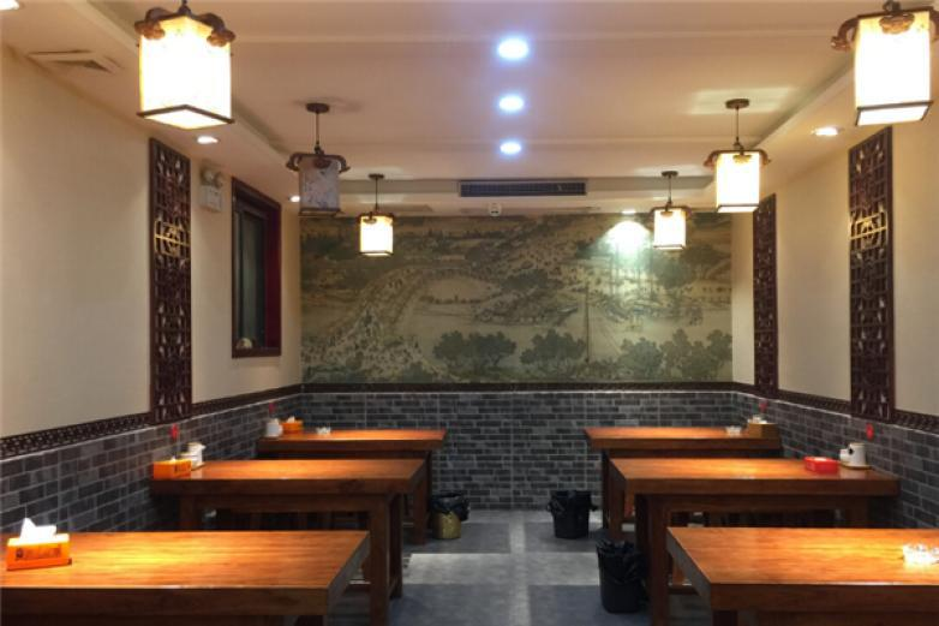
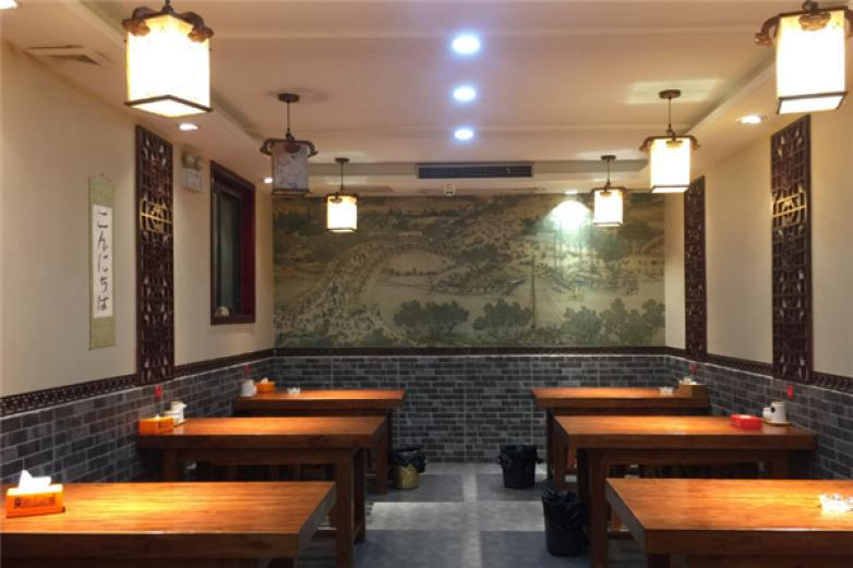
+ wall scroll [87,172,117,351]
